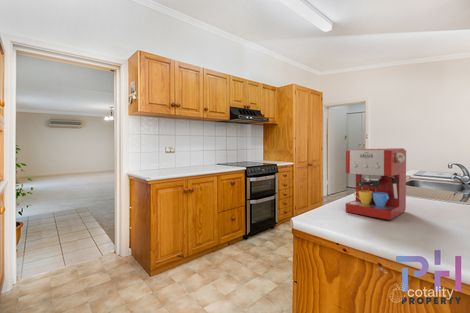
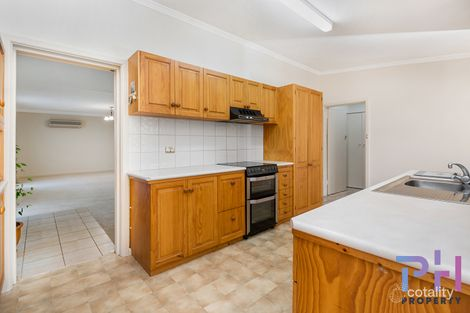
- coffee maker [345,147,407,221]
